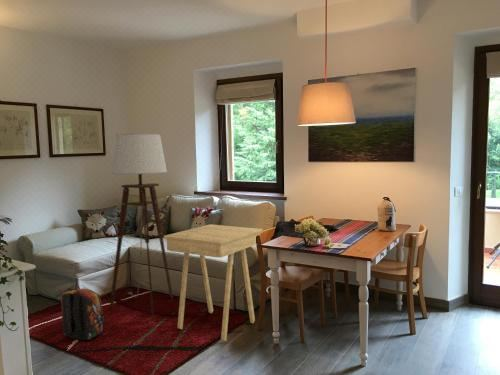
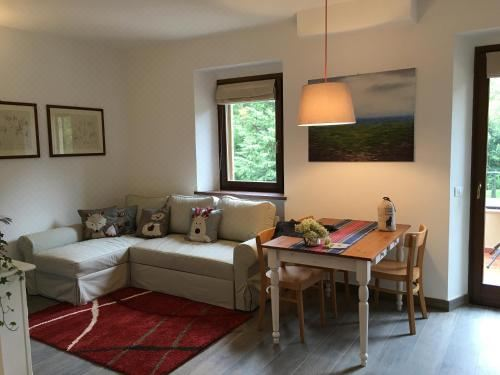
- side table [163,223,264,342]
- backpack [60,287,105,341]
- floor lamp [109,132,174,322]
